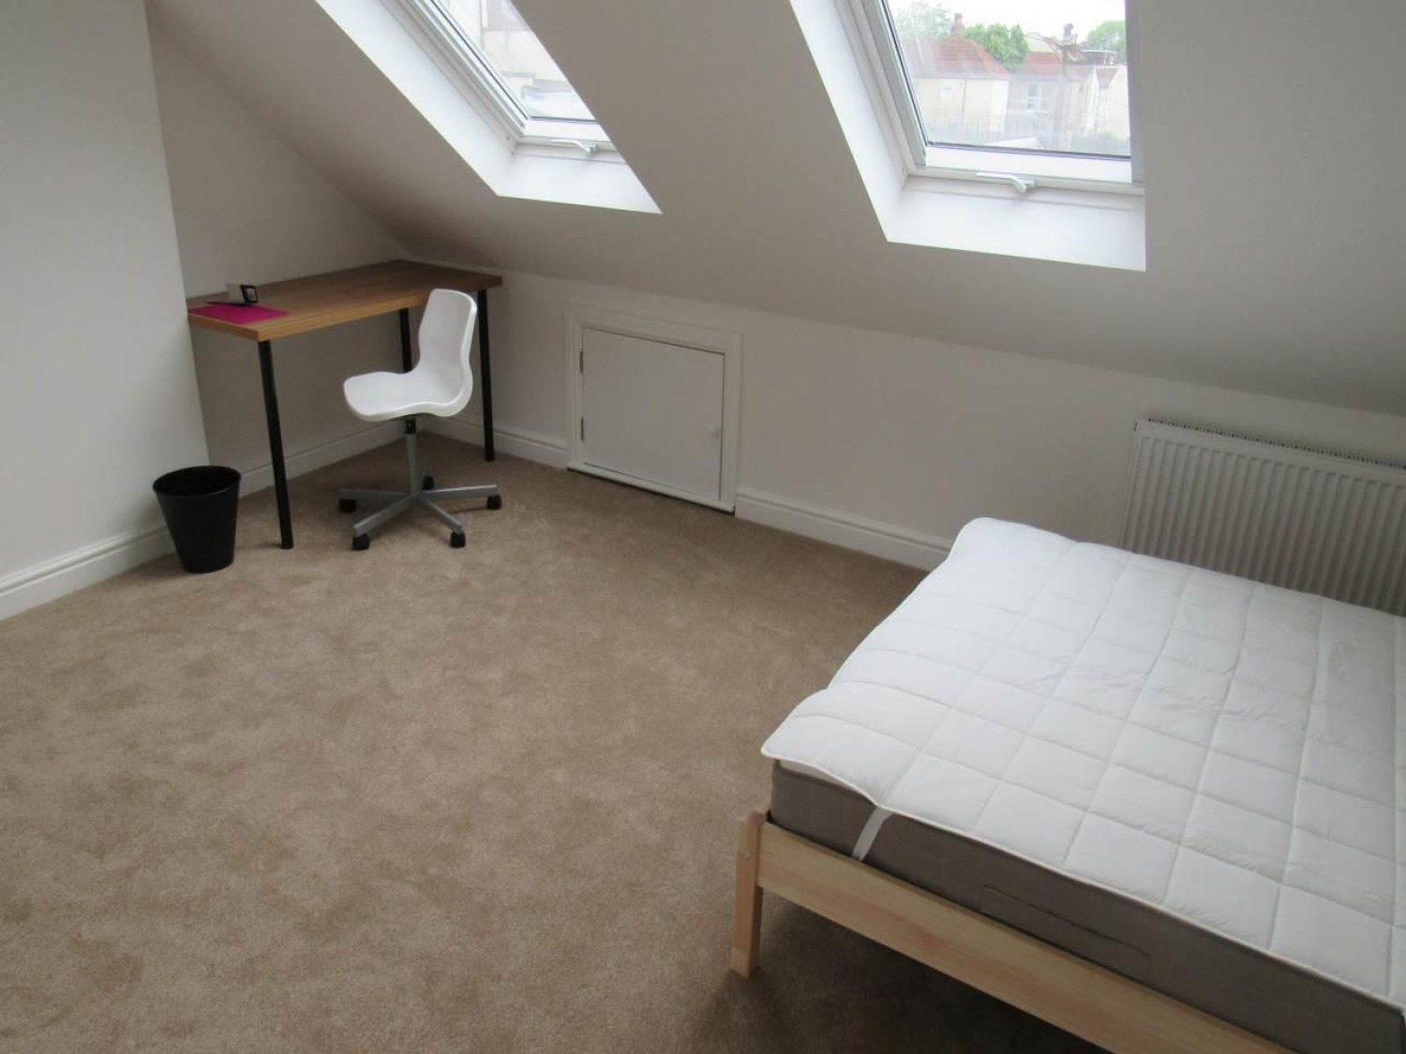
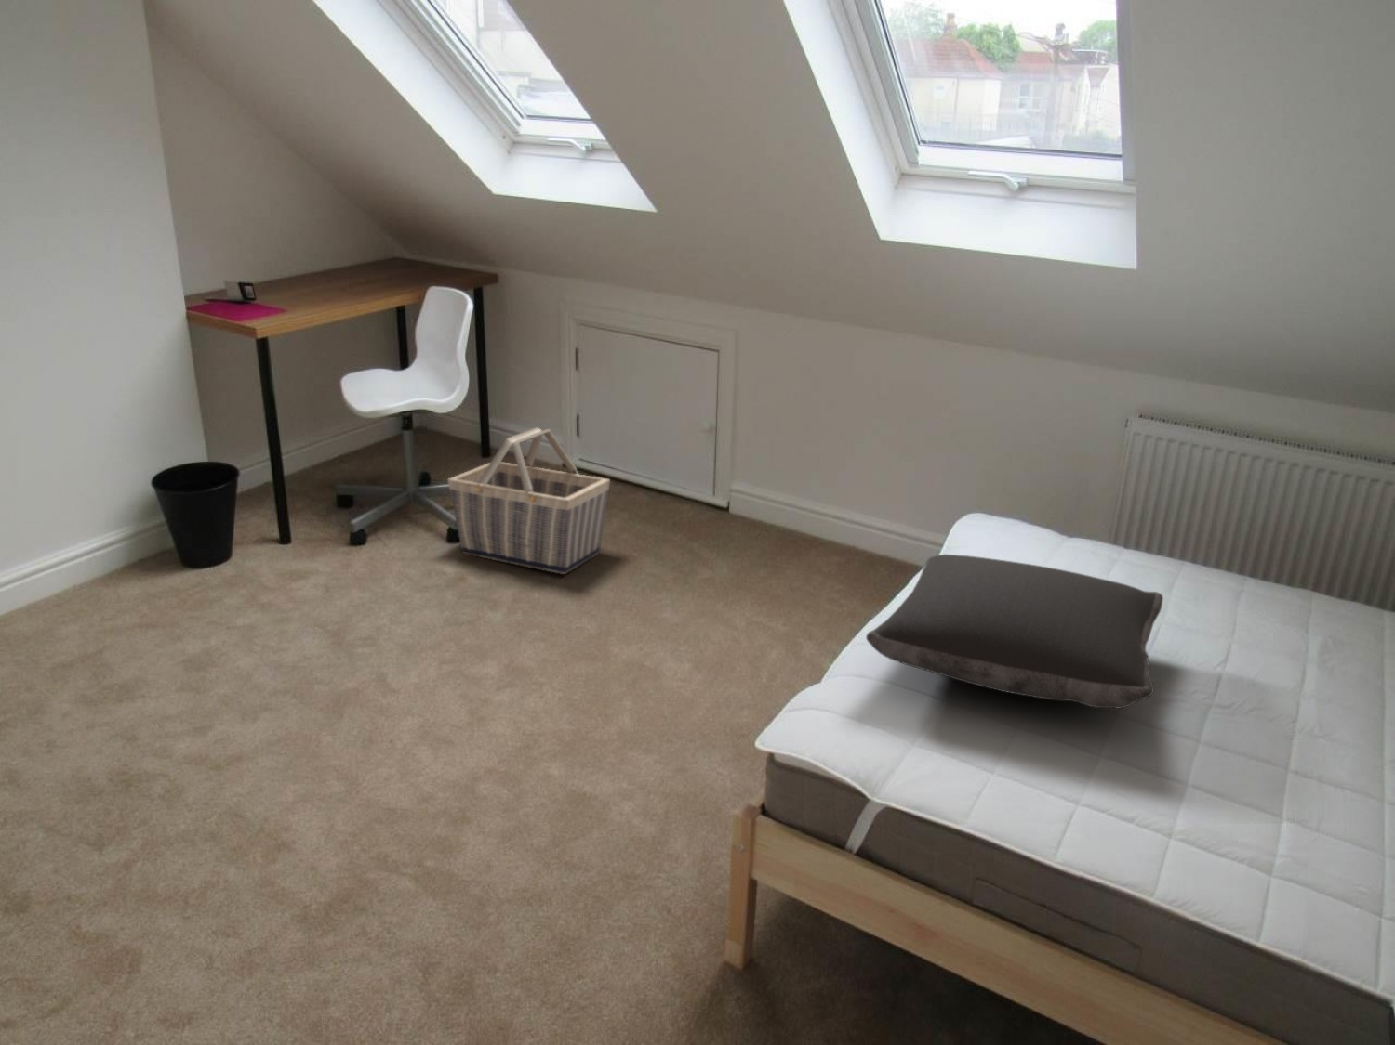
+ pillow [864,553,1164,710]
+ basket [446,426,611,575]
